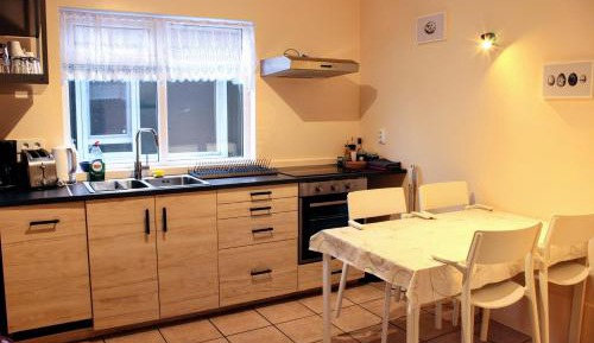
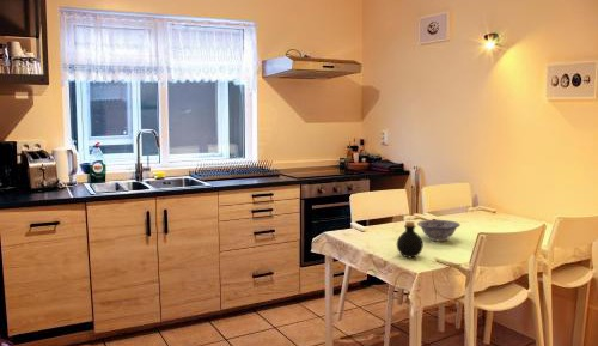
+ bottle [396,220,425,259]
+ bowl [416,219,462,242]
